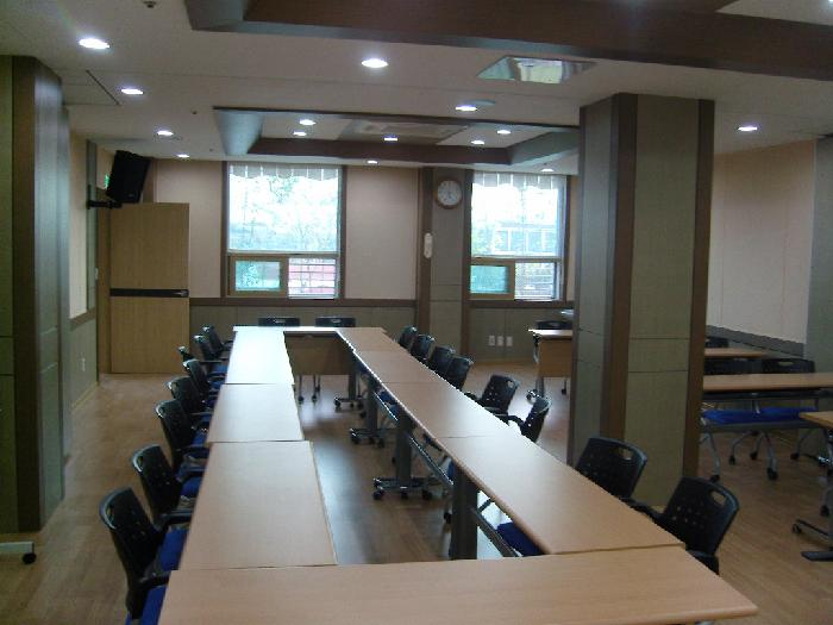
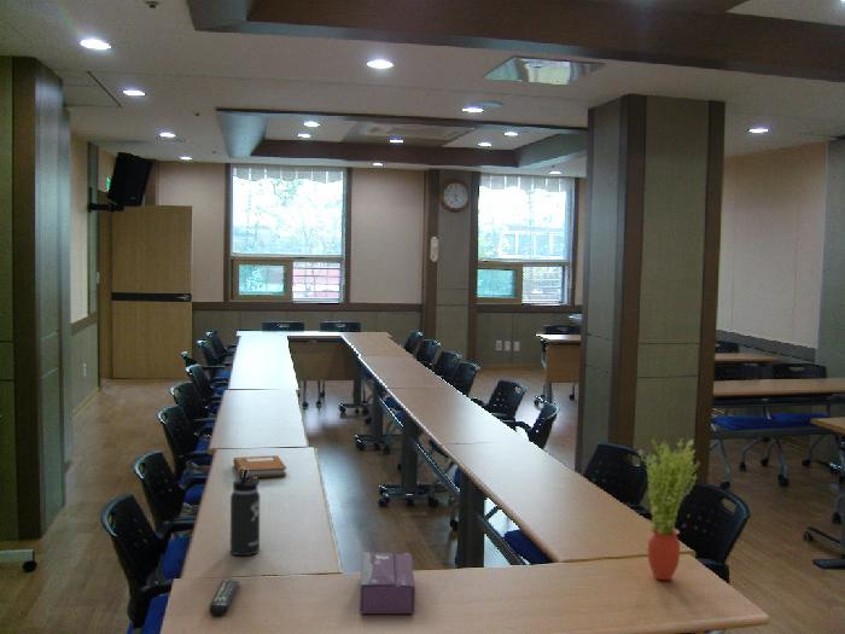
+ tissue box [359,551,416,615]
+ potted plant [637,437,701,581]
+ remote control [208,578,241,617]
+ thermos bottle [228,469,261,557]
+ notebook [232,454,287,479]
